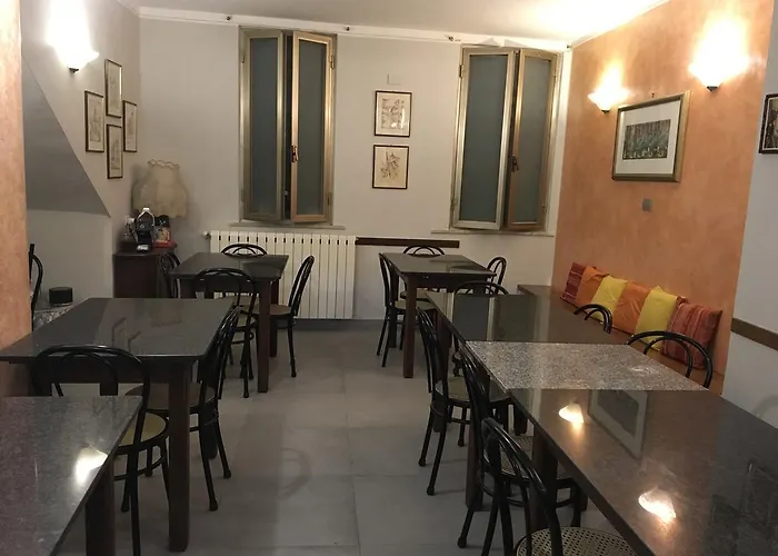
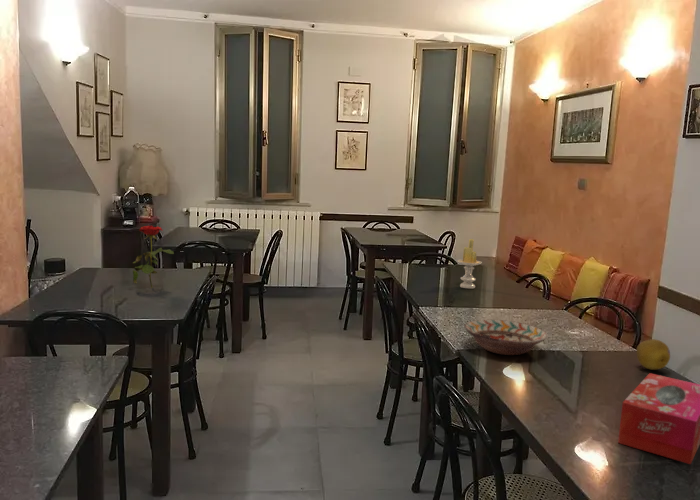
+ fruit [635,338,671,371]
+ candle [456,238,483,289]
+ decorative bowl [463,319,548,356]
+ tissue box [617,372,700,465]
+ flower [132,225,175,289]
